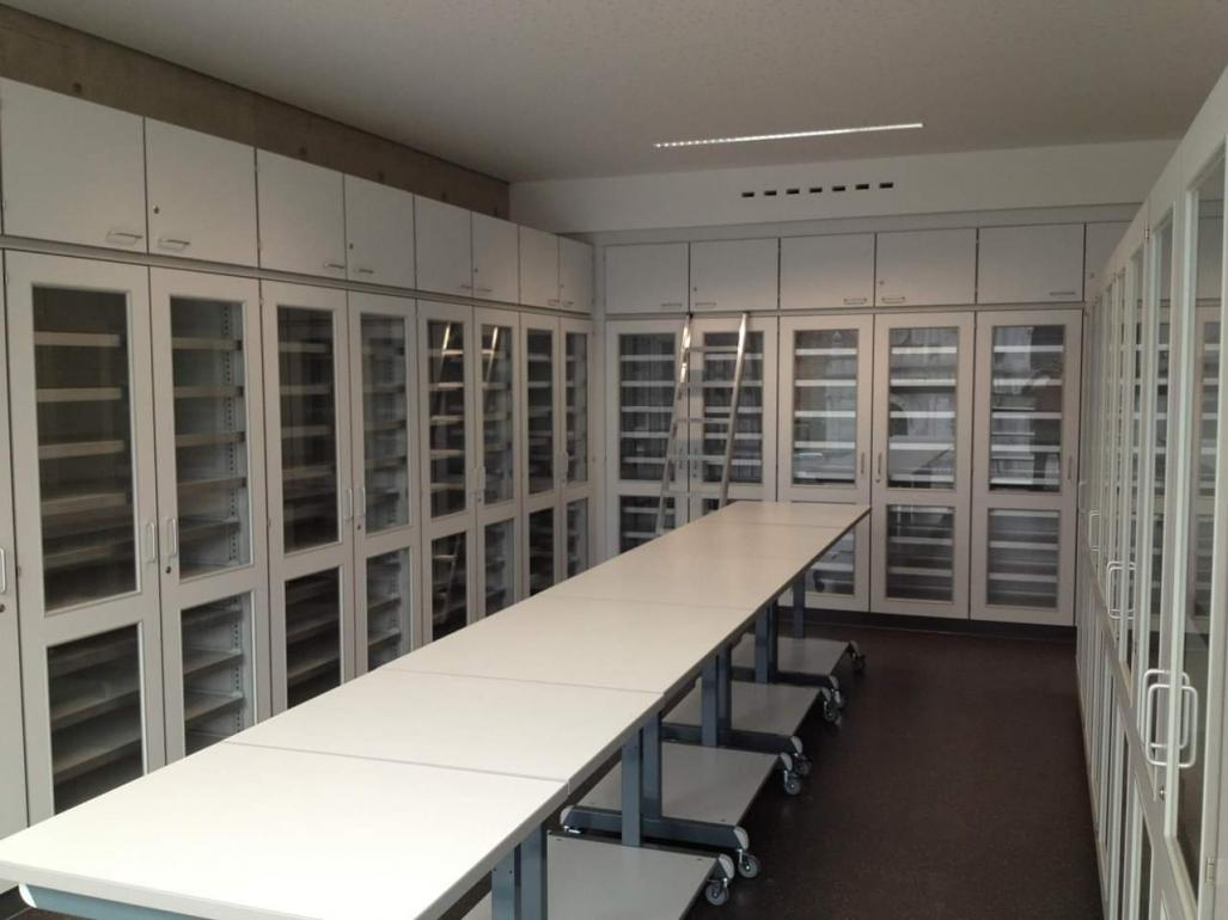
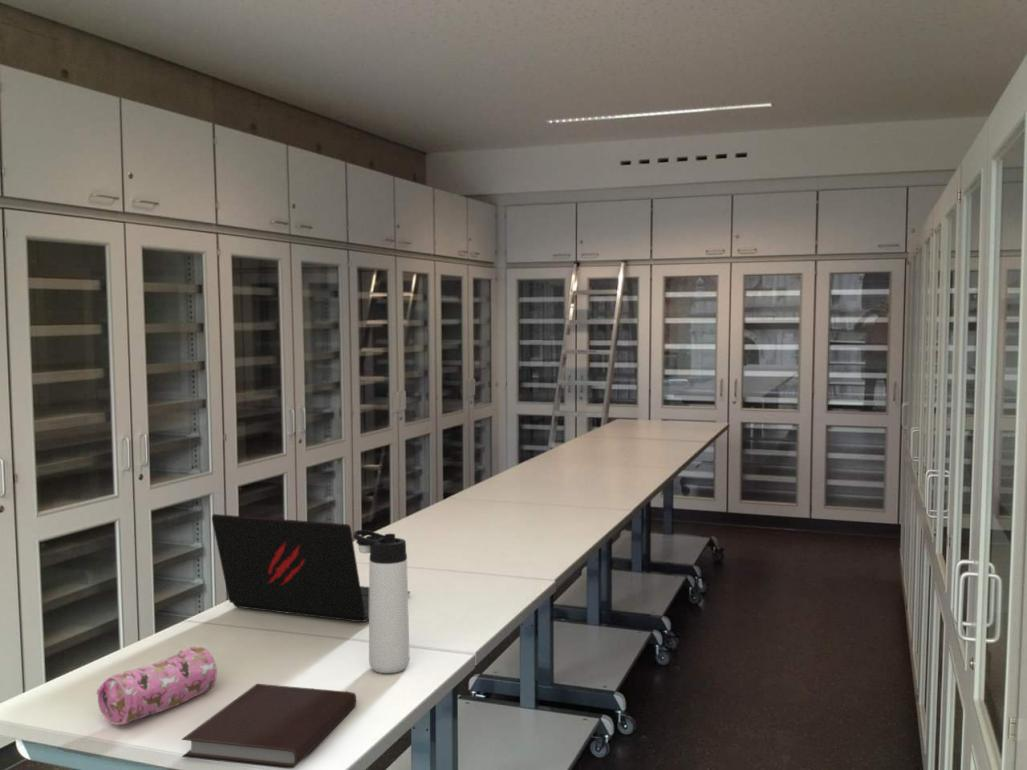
+ thermos bottle [352,529,411,674]
+ pencil case [96,646,218,726]
+ laptop [211,513,411,623]
+ notebook [180,683,357,770]
